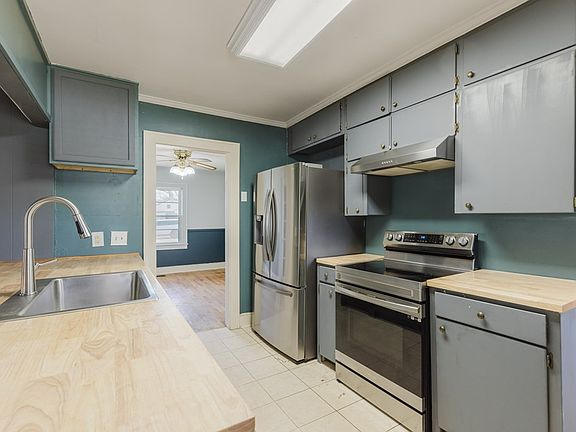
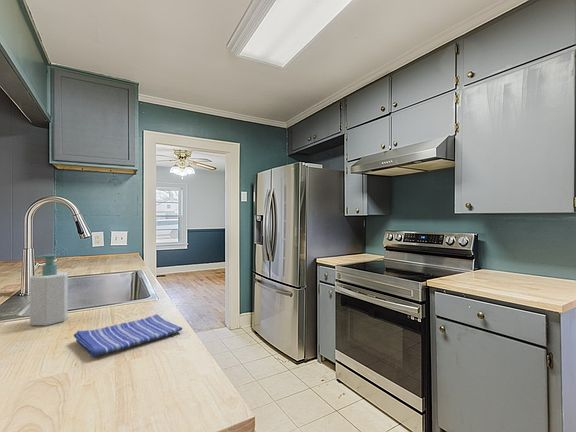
+ soap bottle [29,253,69,327]
+ dish towel [73,313,183,357]
